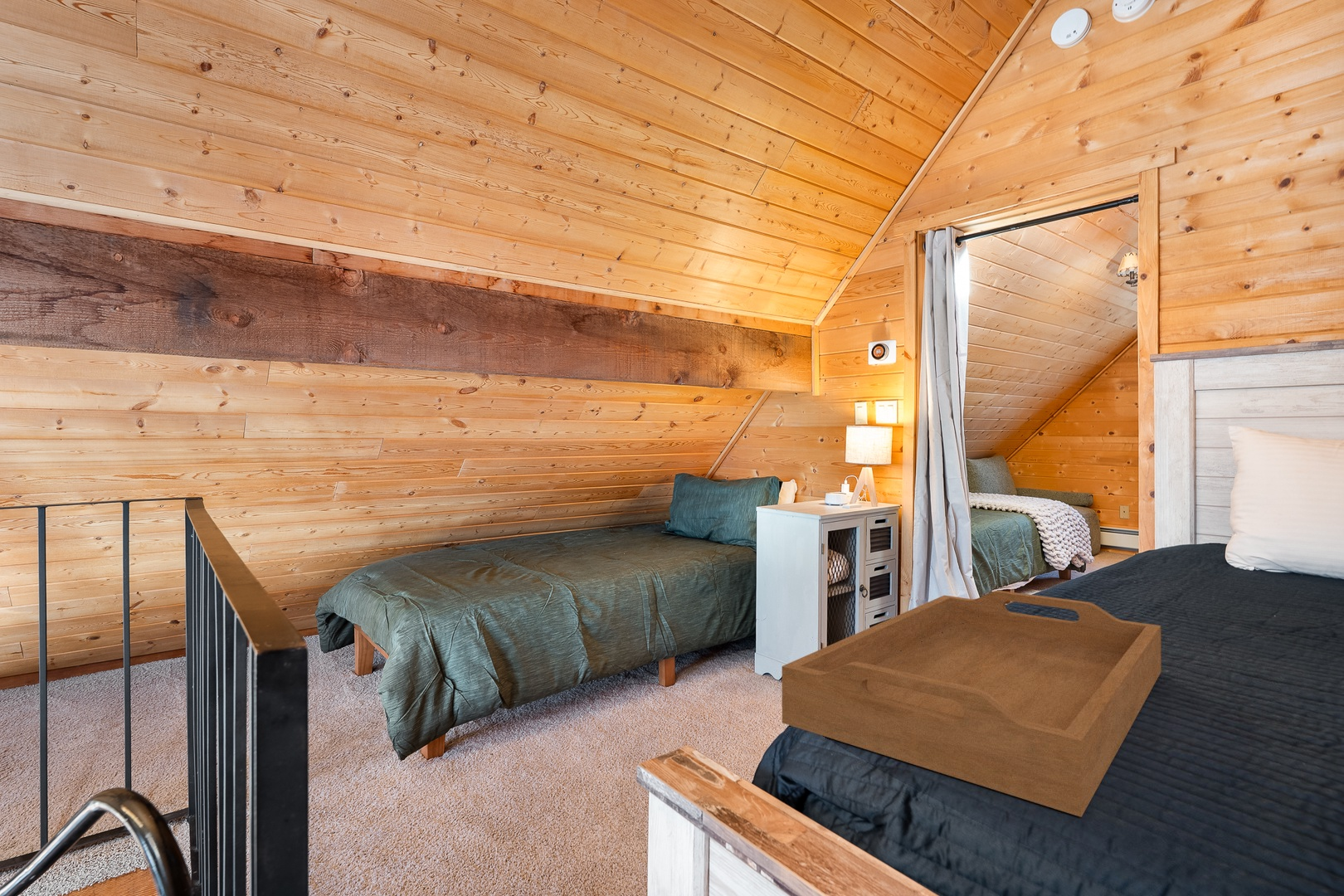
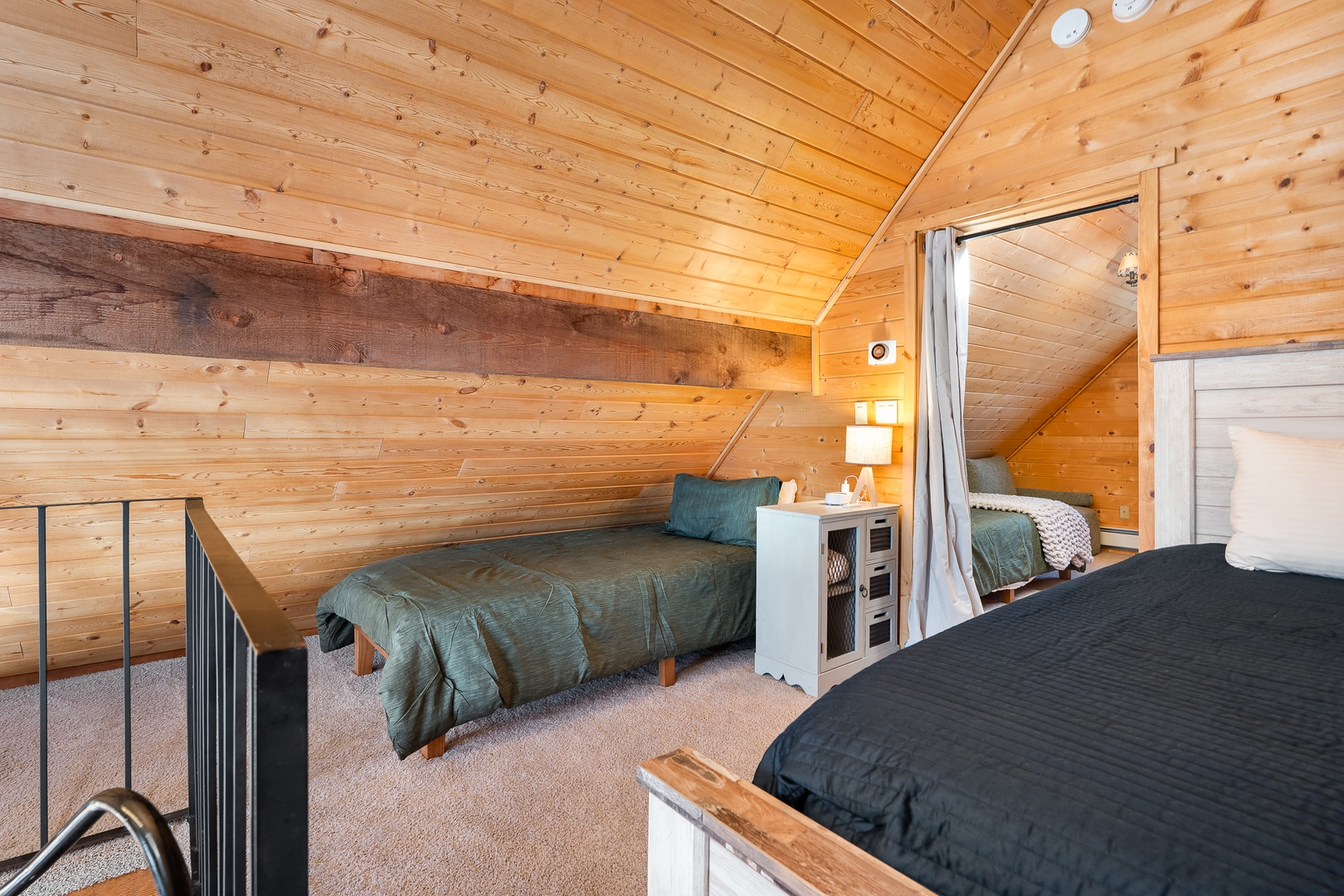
- serving tray [782,590,1161,818]
